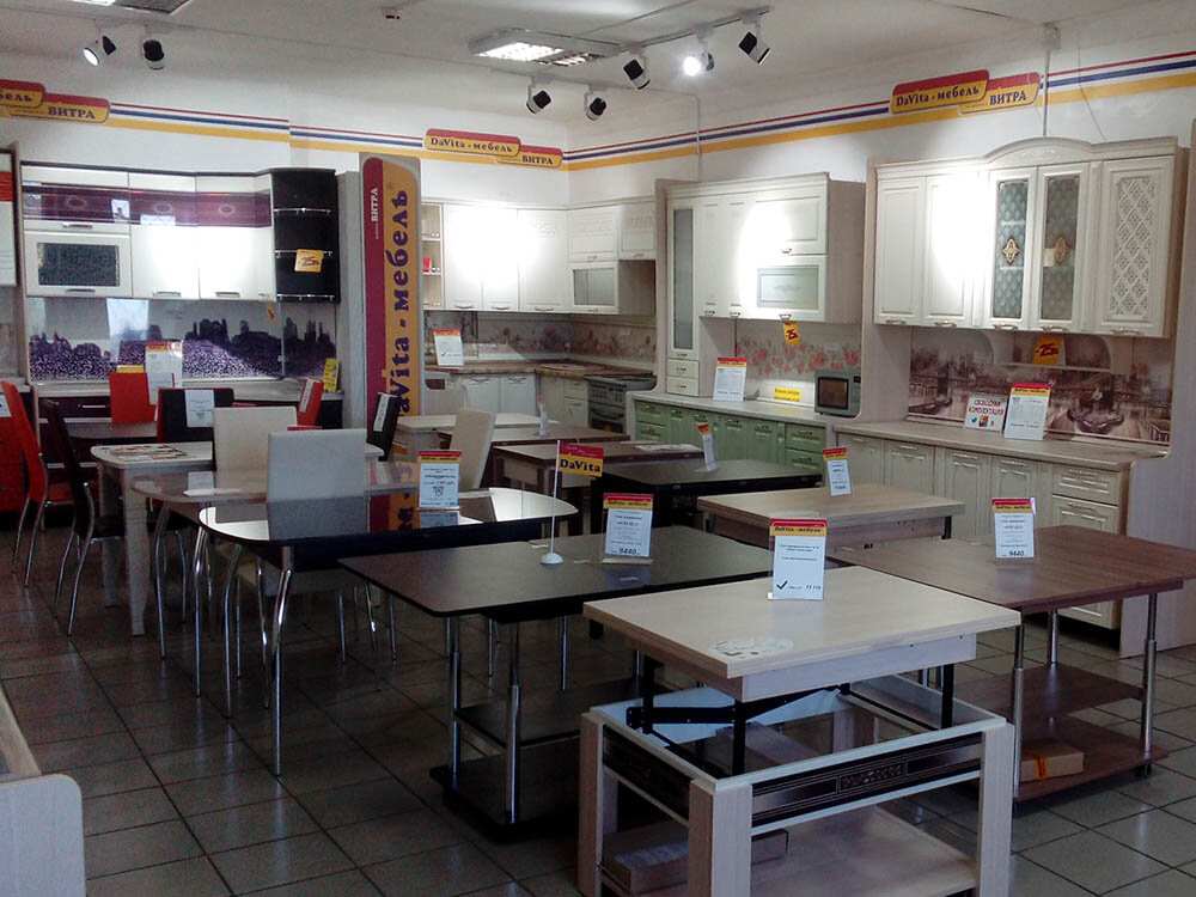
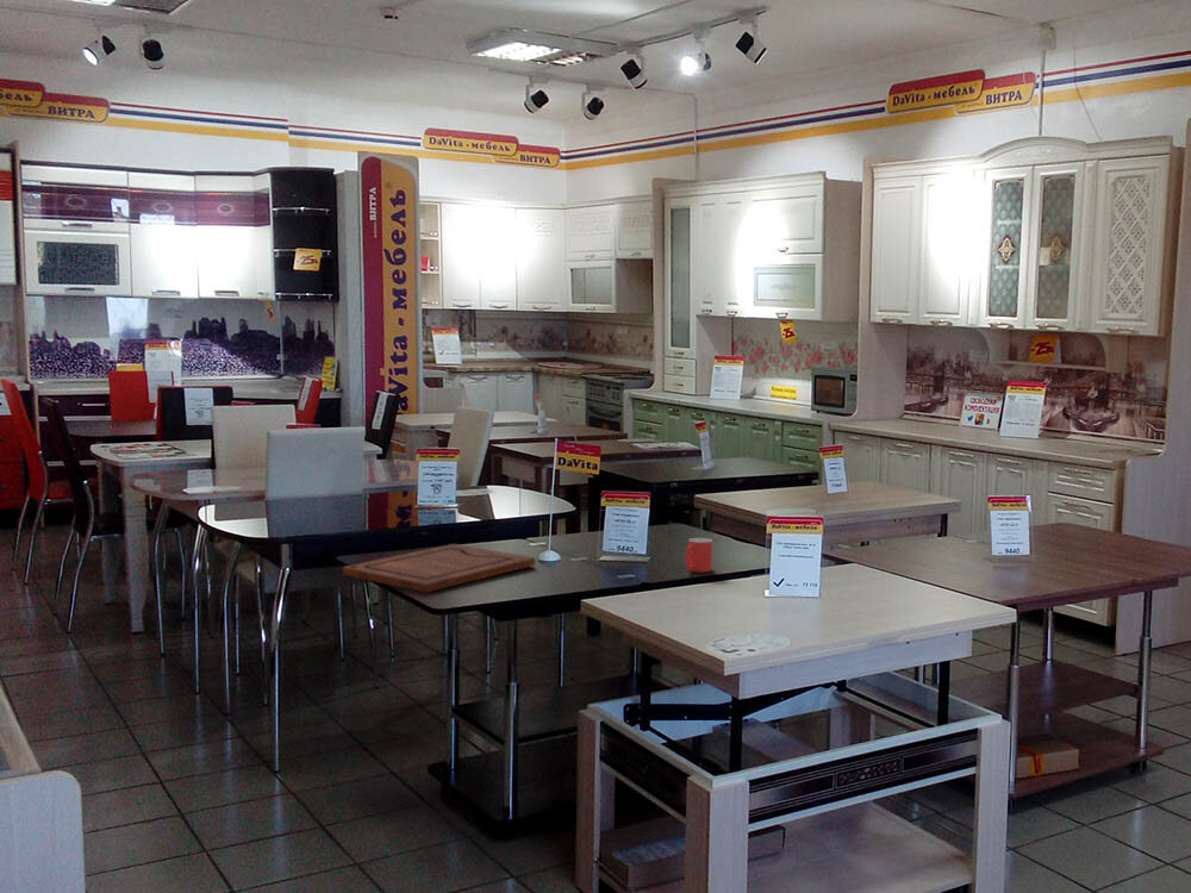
+ cutting board [342,543,536,593]
+ mug [685,537,713,573]
